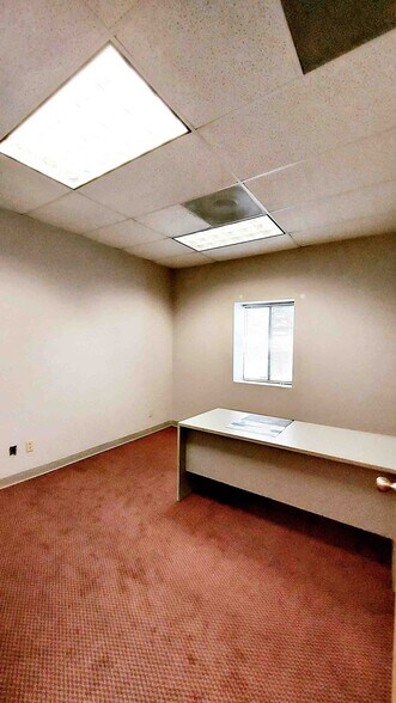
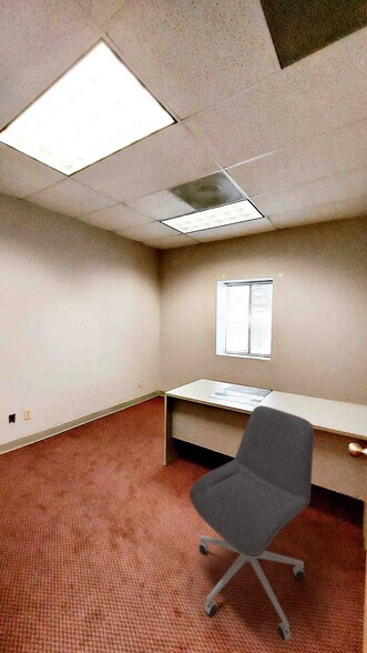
+ office chair [188,404,315,642]
